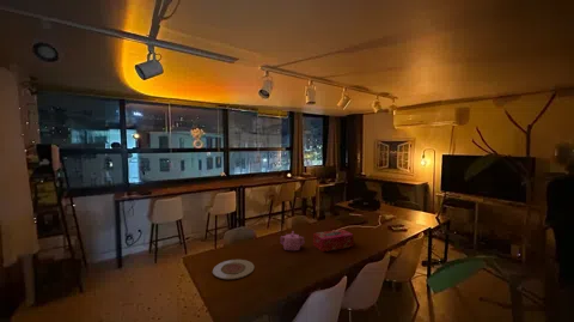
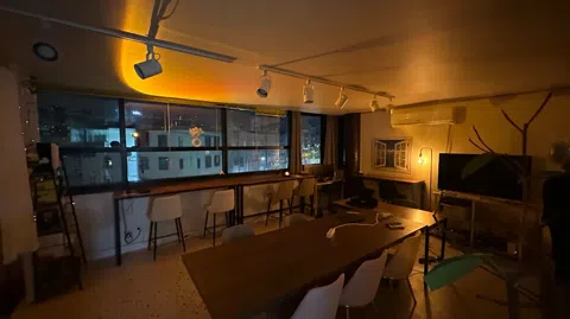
- plate [212,259,255,281]
- teapot [279,230,305,251]
- tissue box [312,227,354,253]
